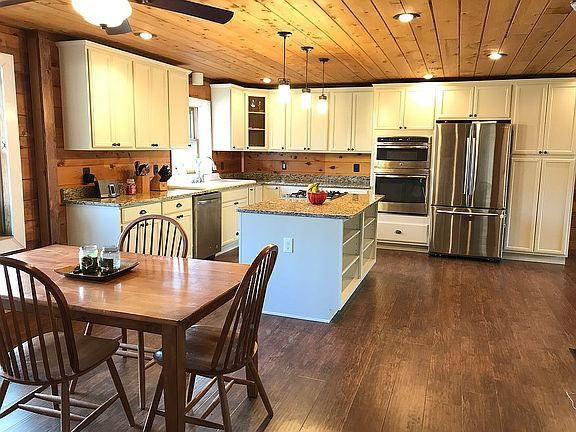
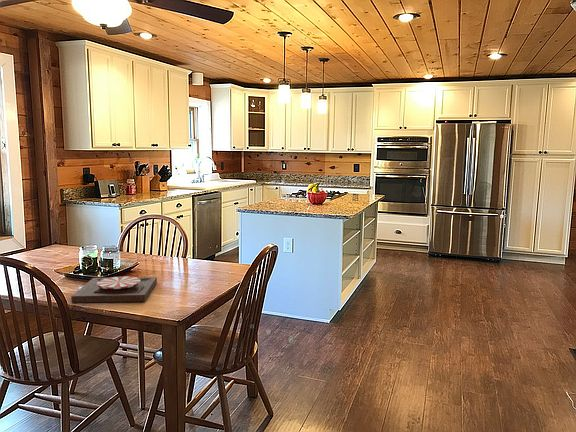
+ plate [70,276,158,304]
